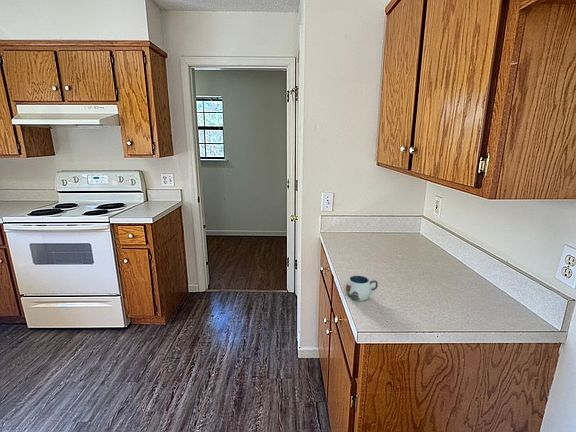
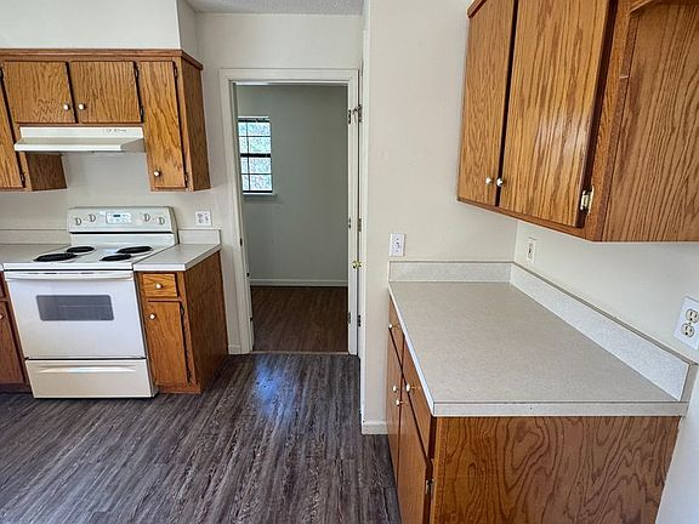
- mug [345,275,379,302]
